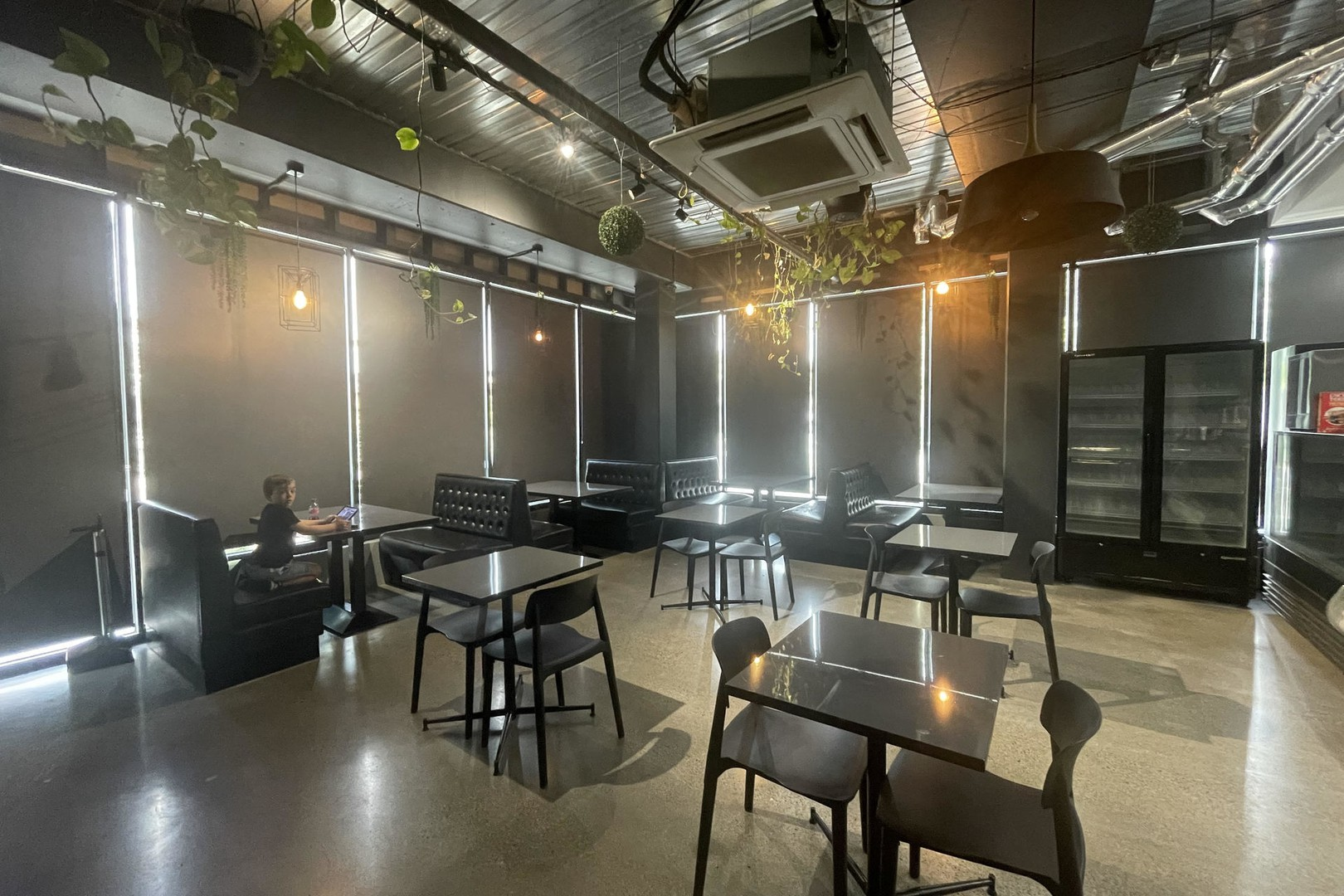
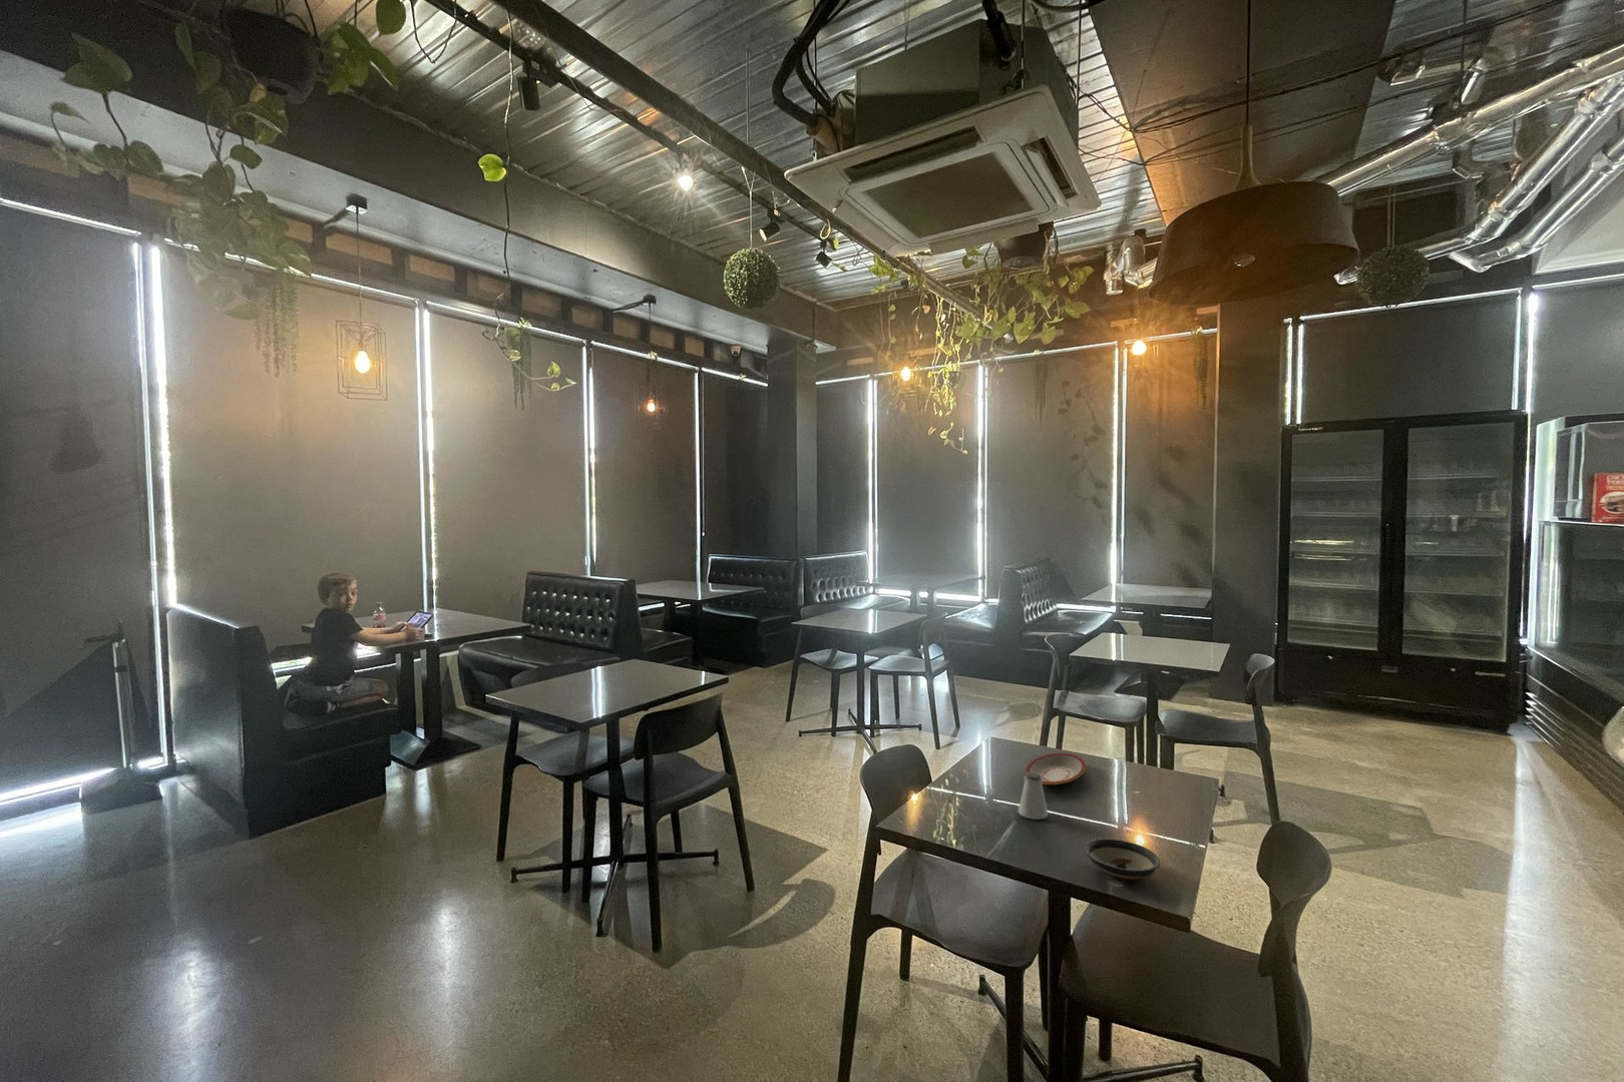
+ saucer [1084,838,1161,880]
+ plate [1026,752,1086,785]
+ saltshaker [1017,773,1050,820]
